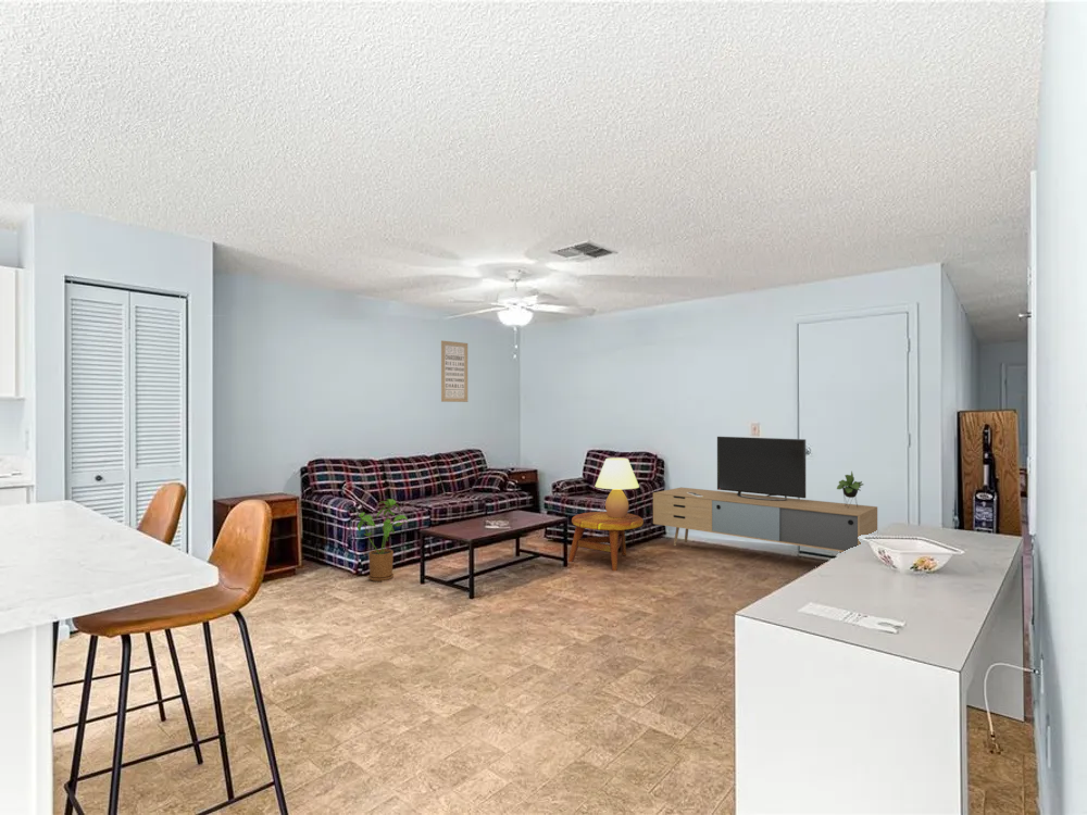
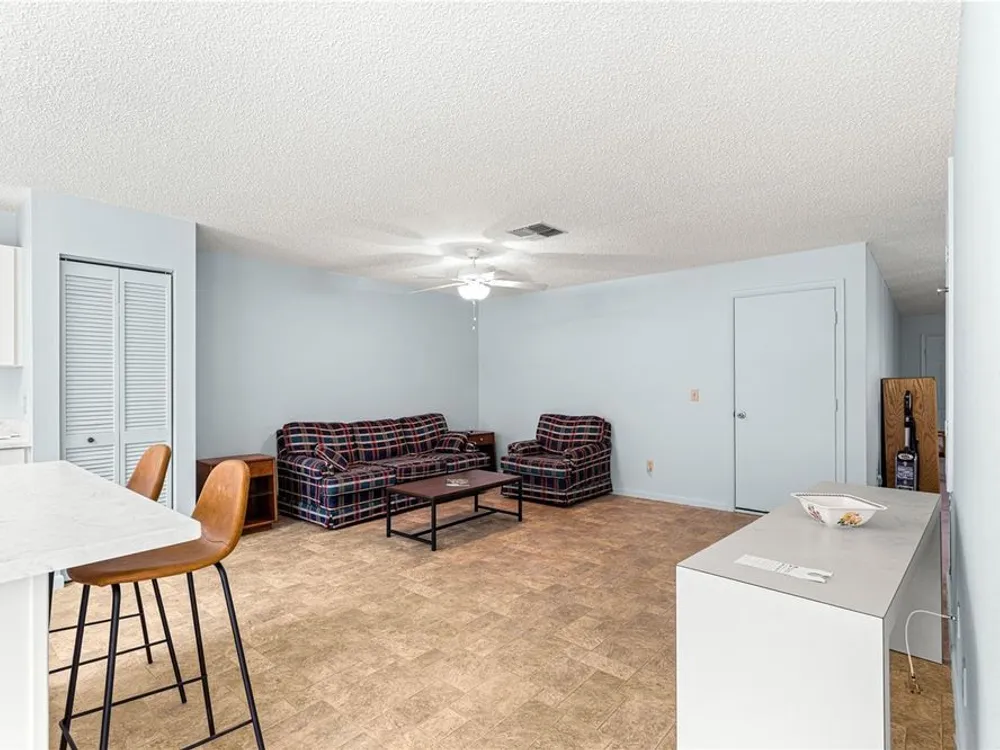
- house plant [357,498,410,582]
- table lamp [595,456,640,518]
- wall art [440,339,468,403]
- side table [567,511,645,572]
- media console [652,436,878,554]
